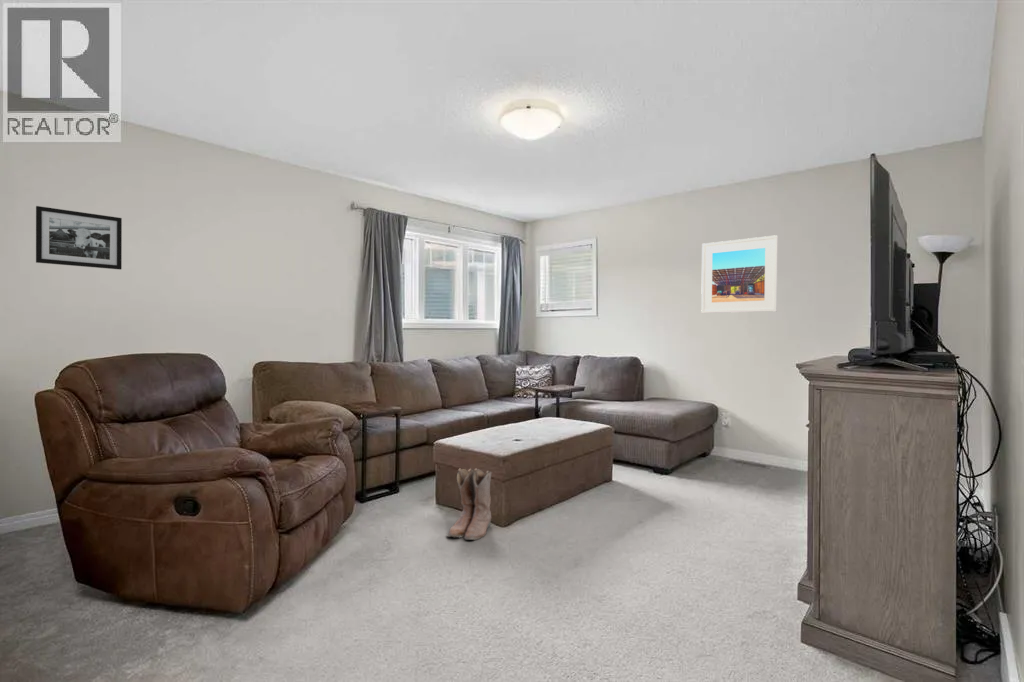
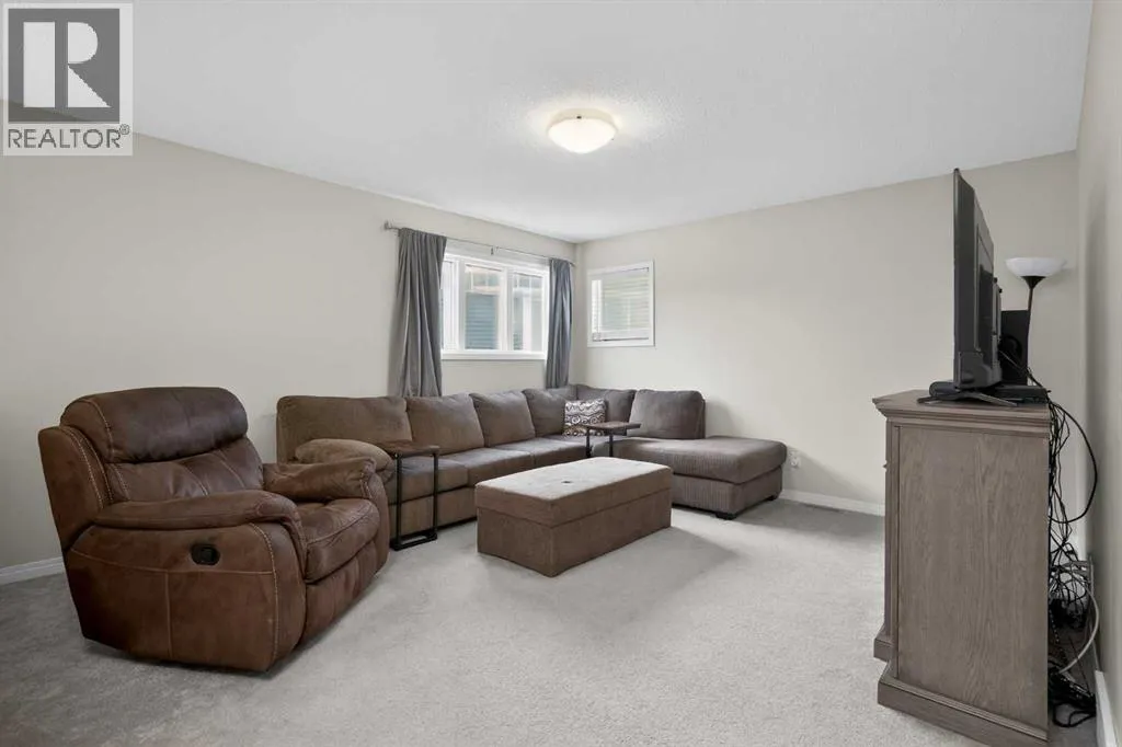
- picture frame [35,205,123,270]
- boots [446,467,494,541]
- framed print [700,234,779,314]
